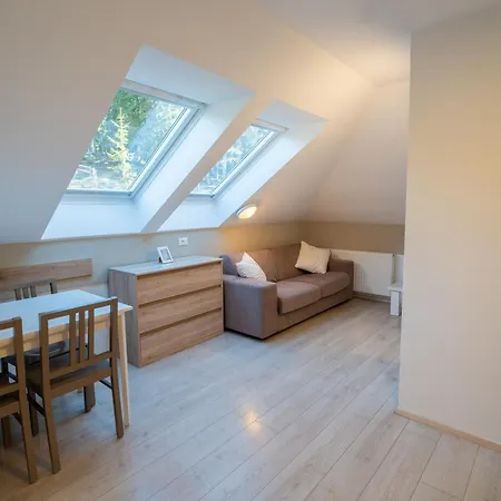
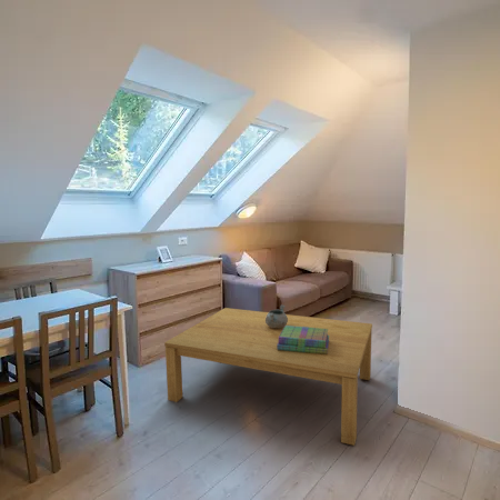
+ coffee table [163,307,373,447]
+ stack of books [277,326,329,354]
+ decorative bowl [266,304,288,328]
